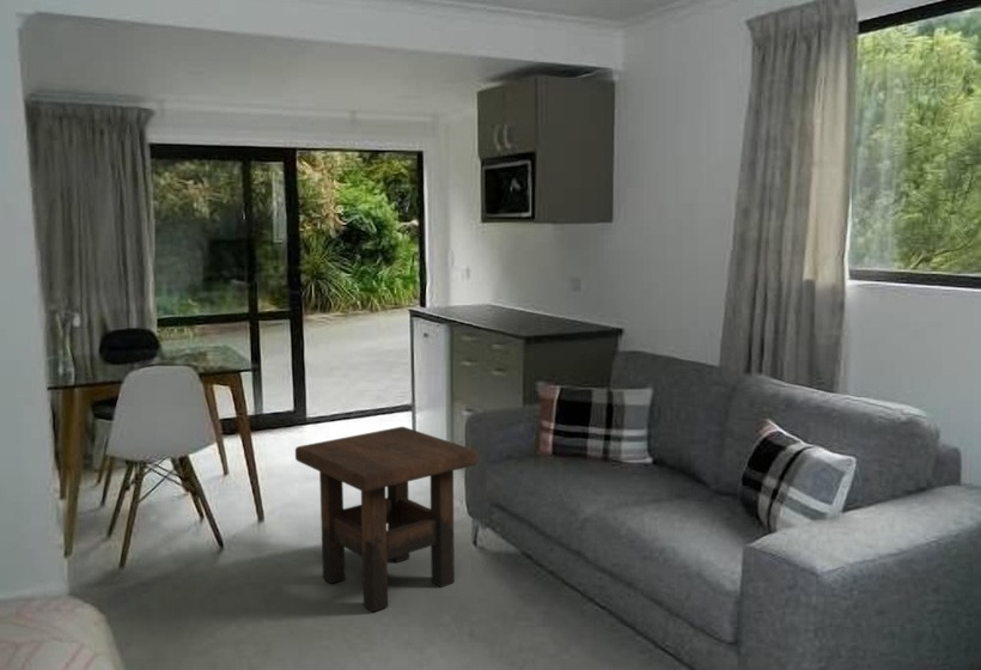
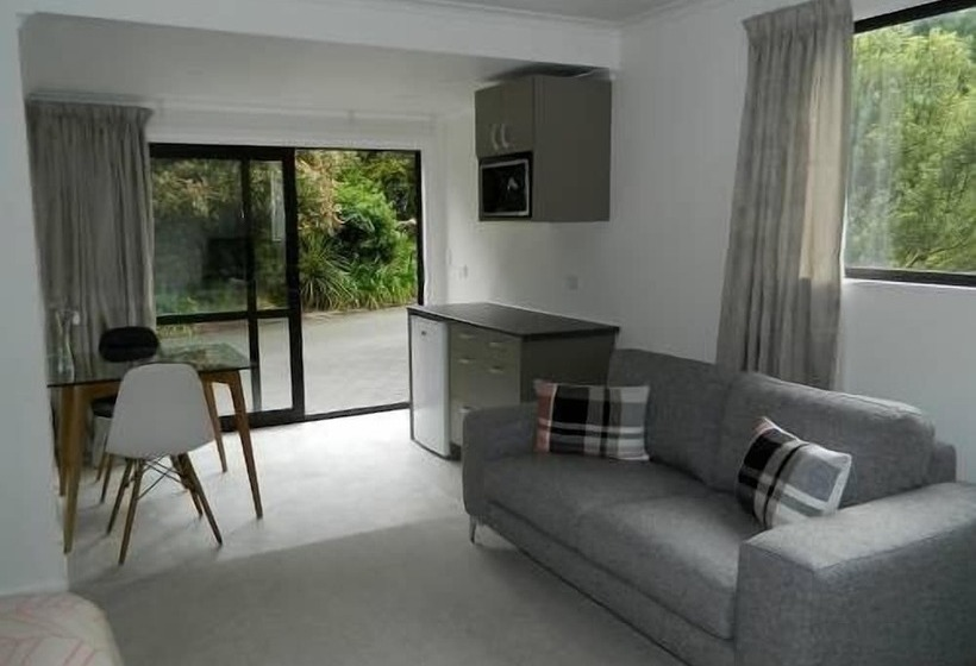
- side table [294,426,479,613]
